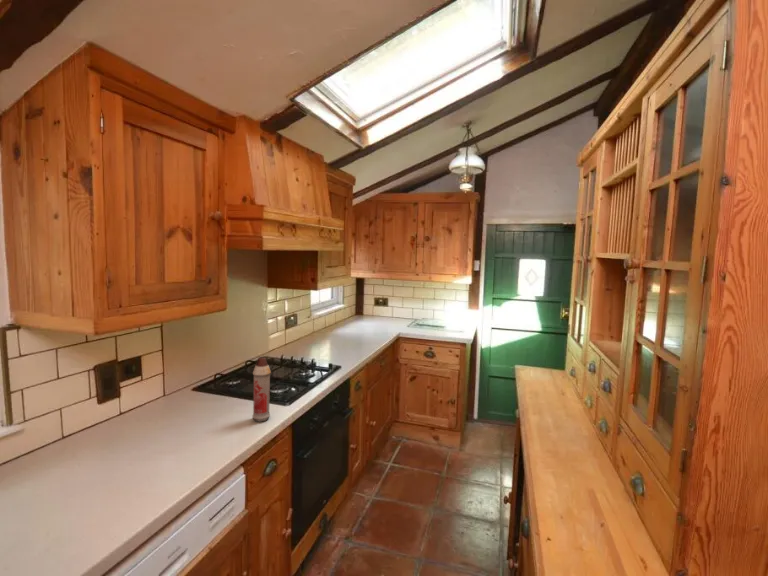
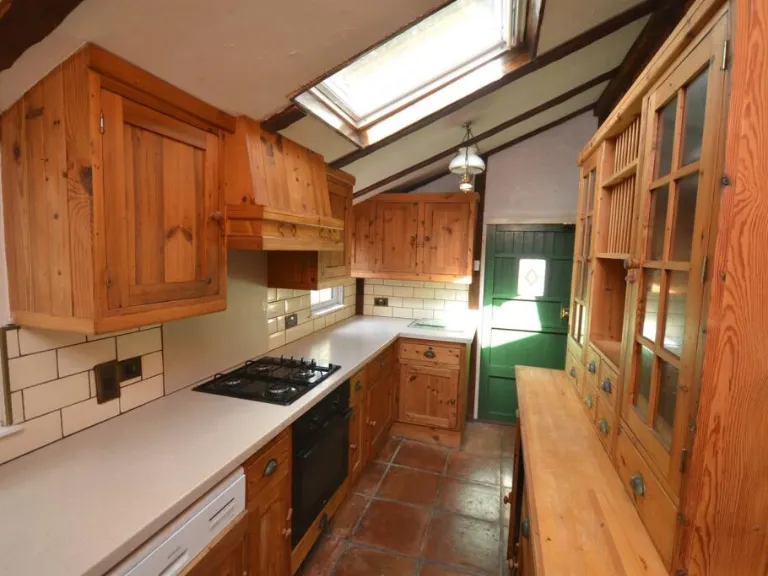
- spray bottle [251,356,272,422]
